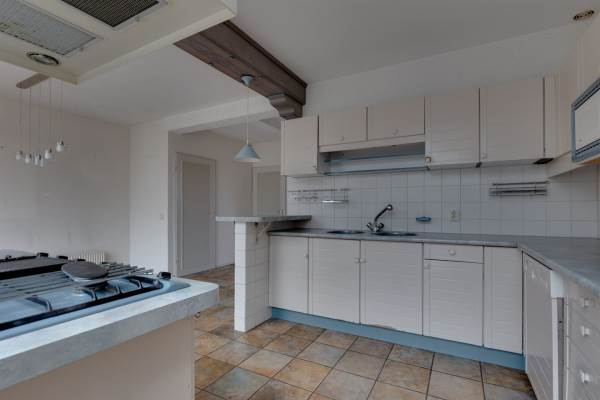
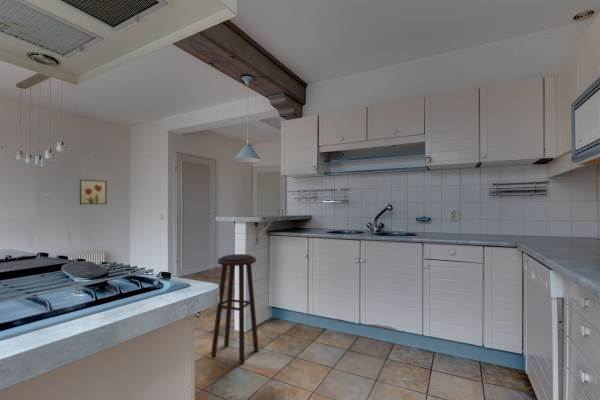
+ stool [210,253,259,365]
+ wall art [79,179,108,205]
